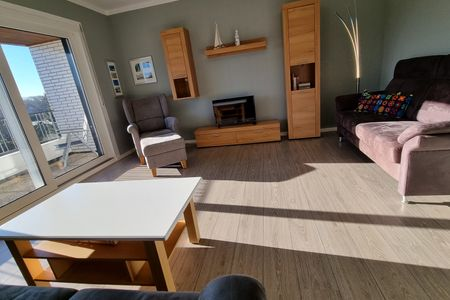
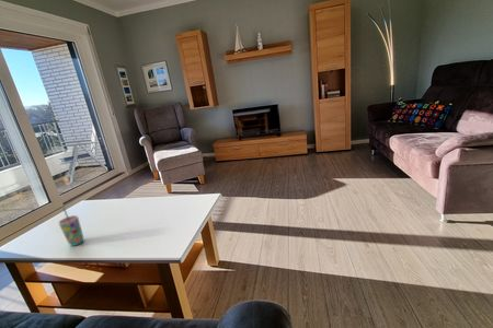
+ cup [58,207,84,247]
